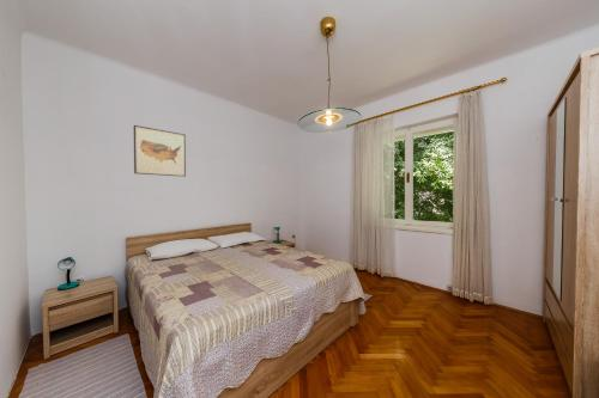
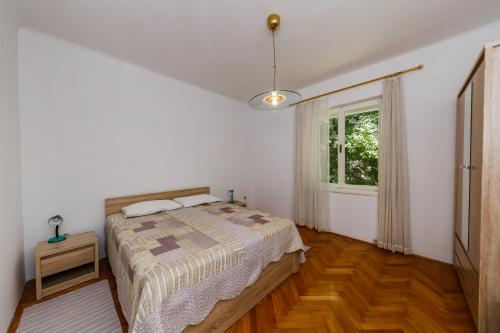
- wall art [133,124,187,178]
